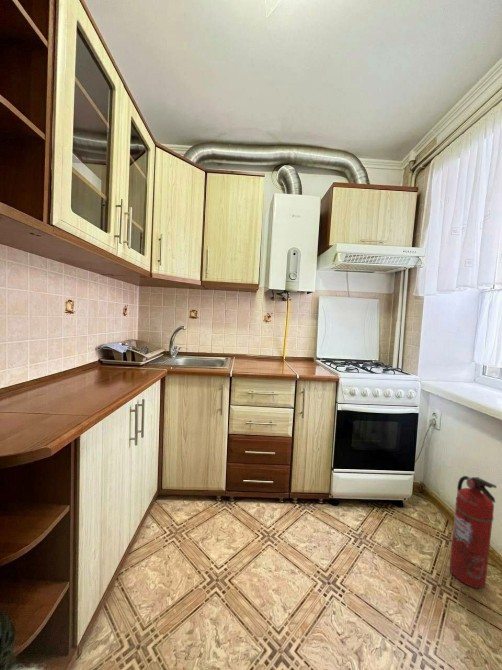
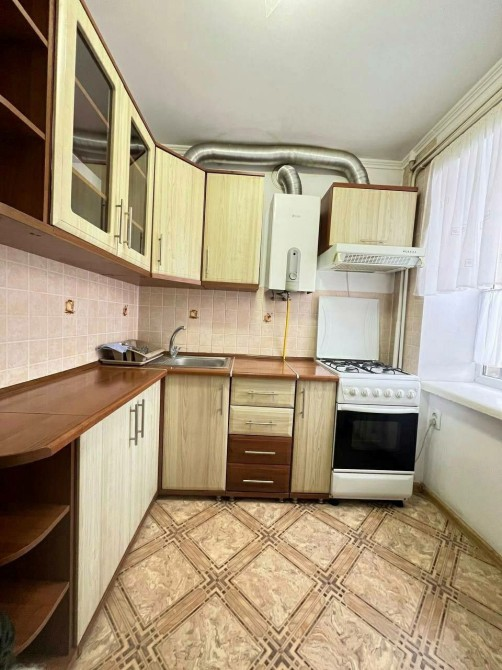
- fire extinguisher [449,475,497,589]
